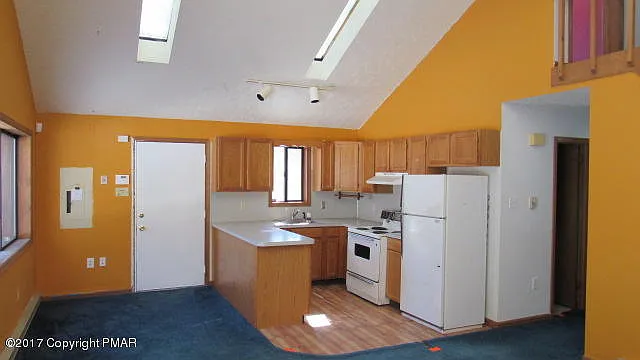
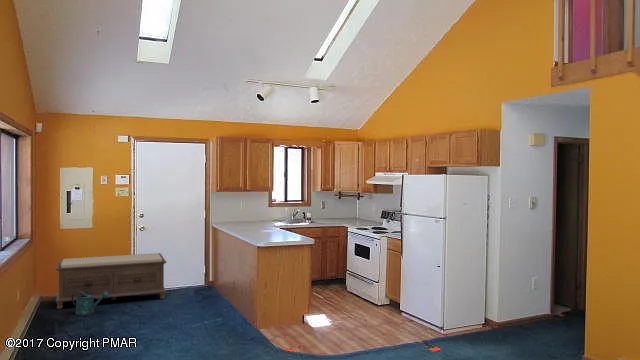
+ watering can [72,291,109,317]
+ bench [55,252,168,310]
